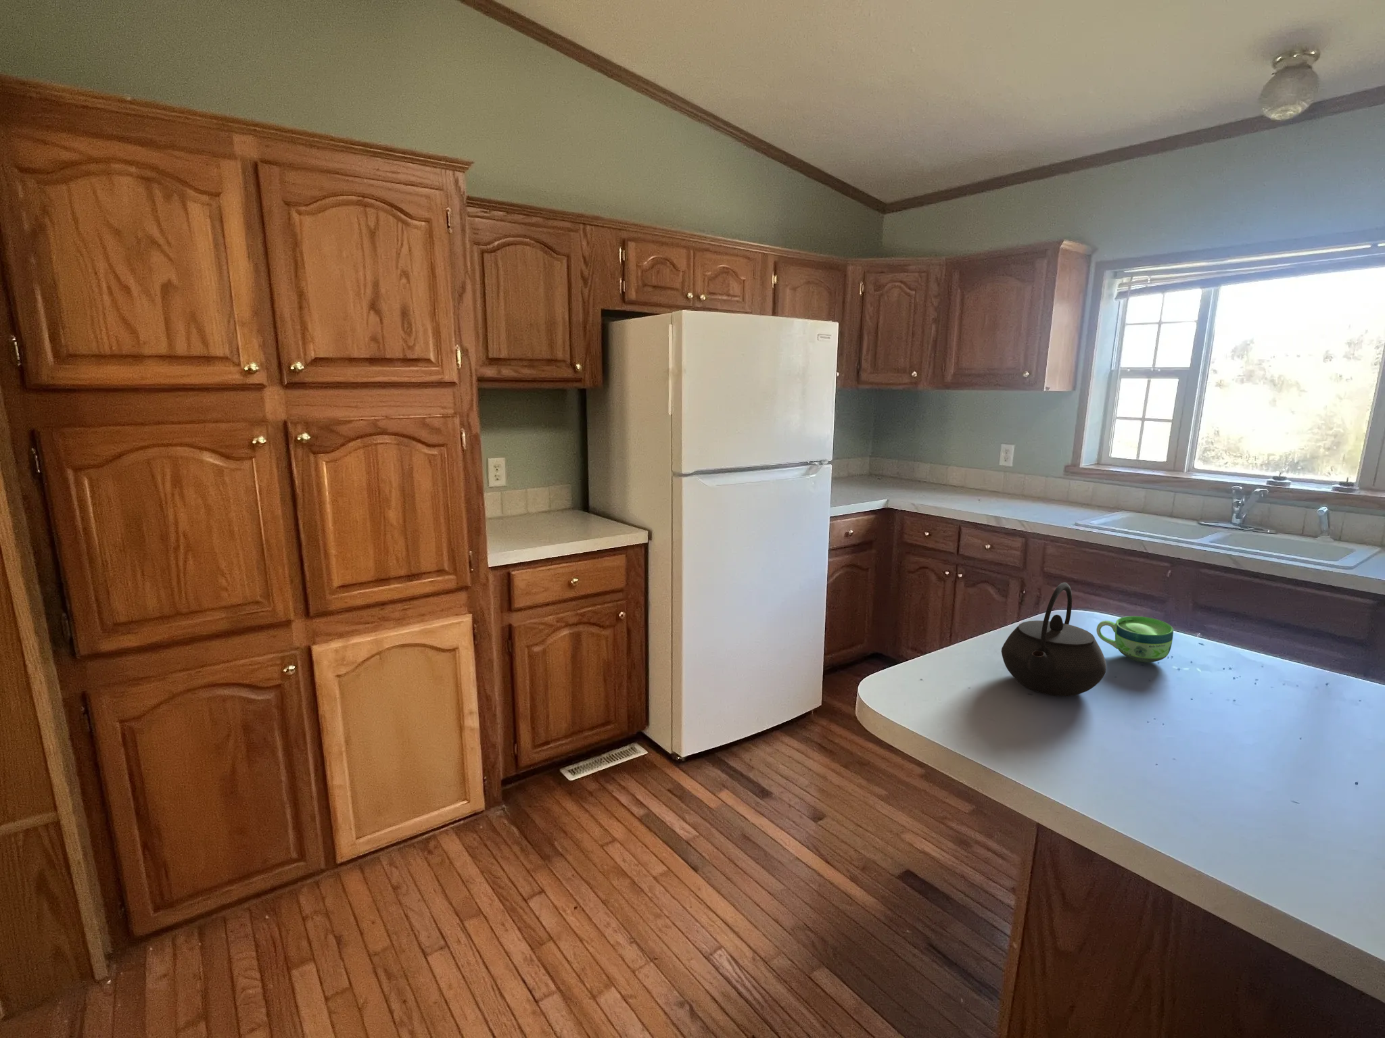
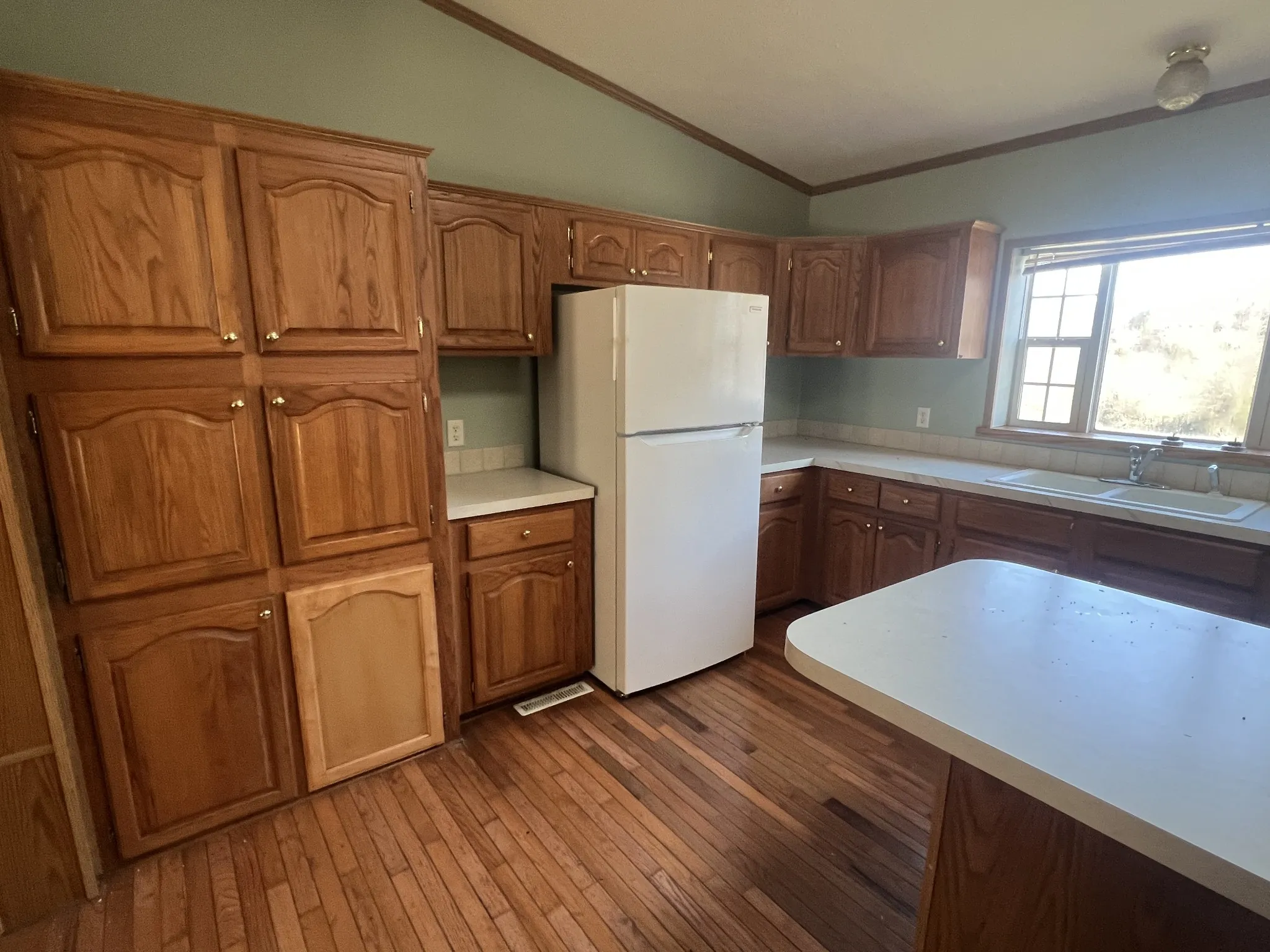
- kettle [1001,582,1107,697]
- cup [1096,616,1175,663]
